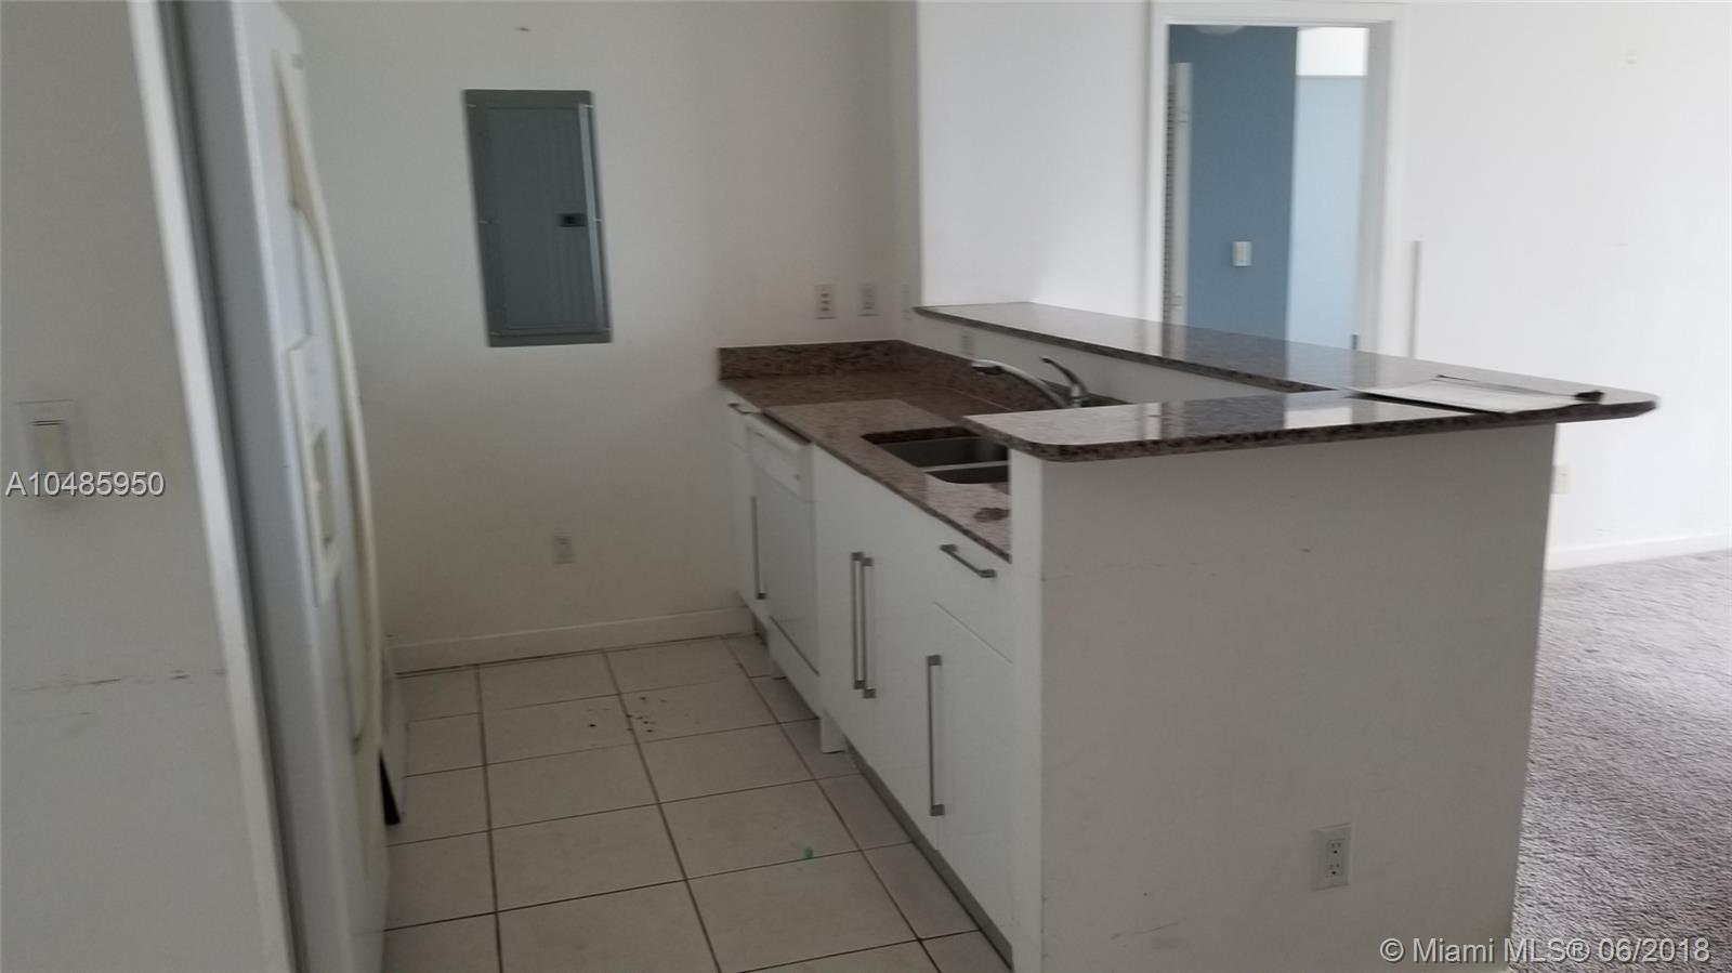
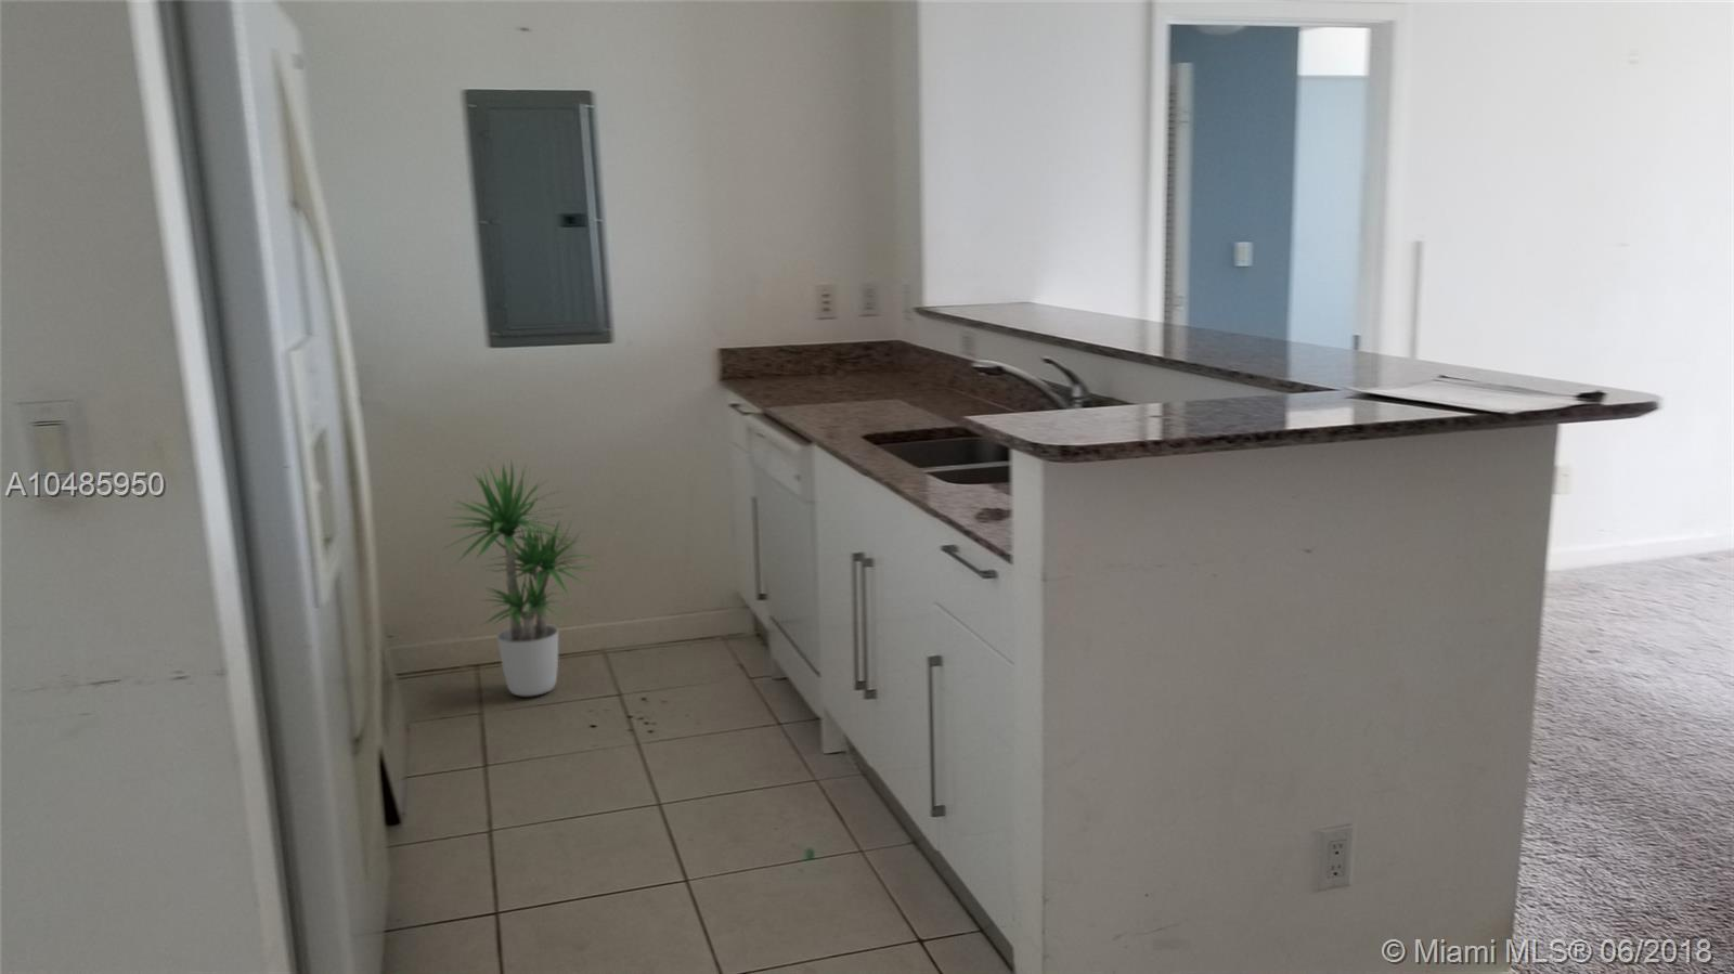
+ potted plant [437,457,603,697]
